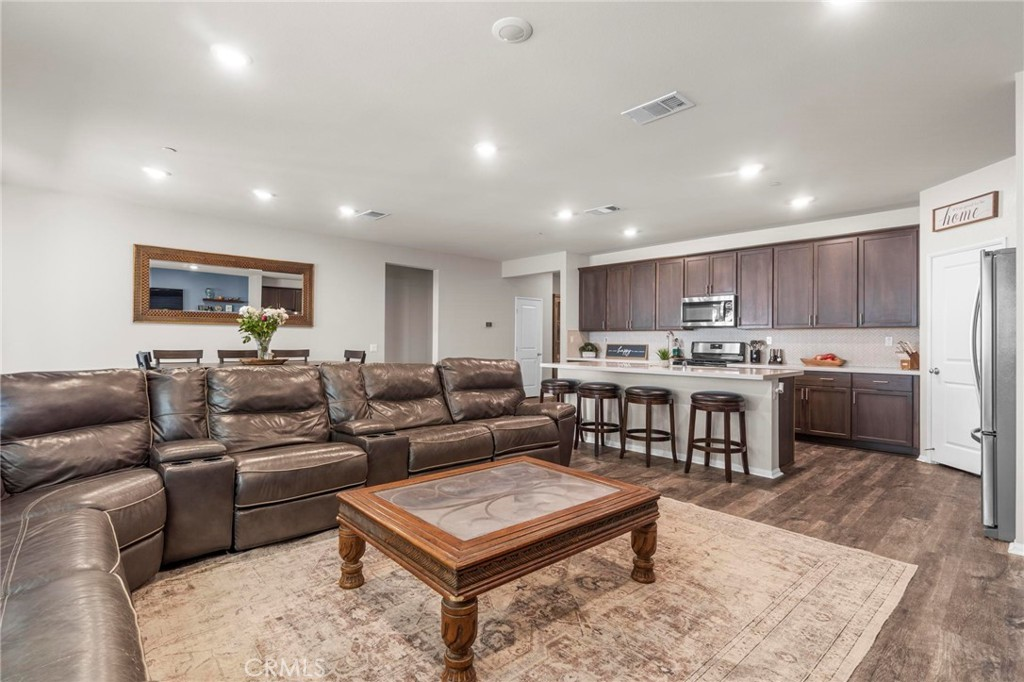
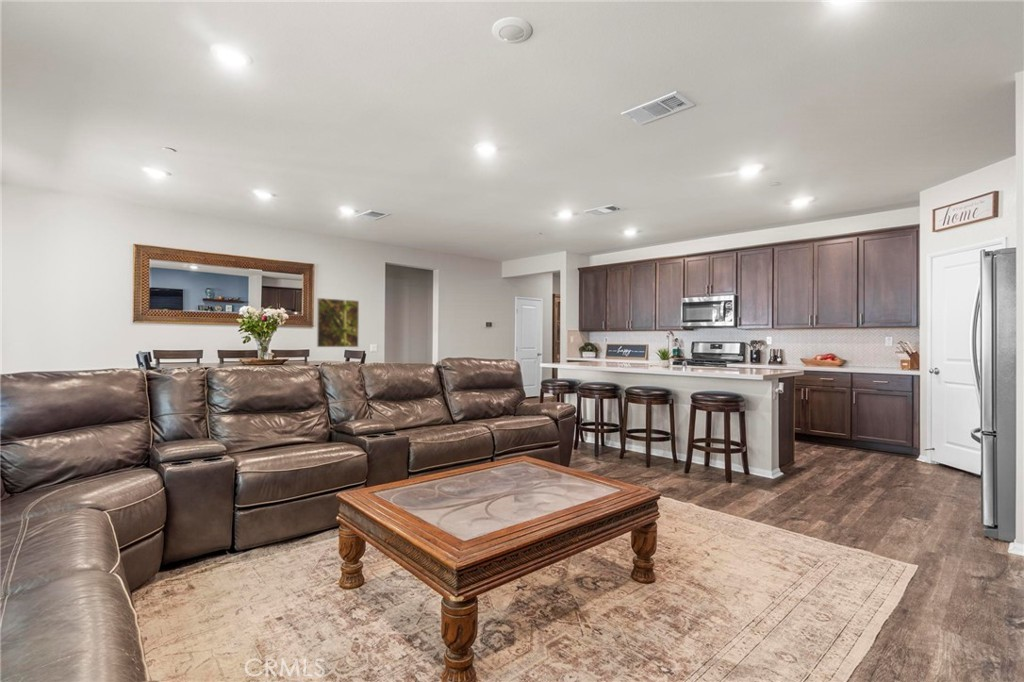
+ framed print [316,297,360,348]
